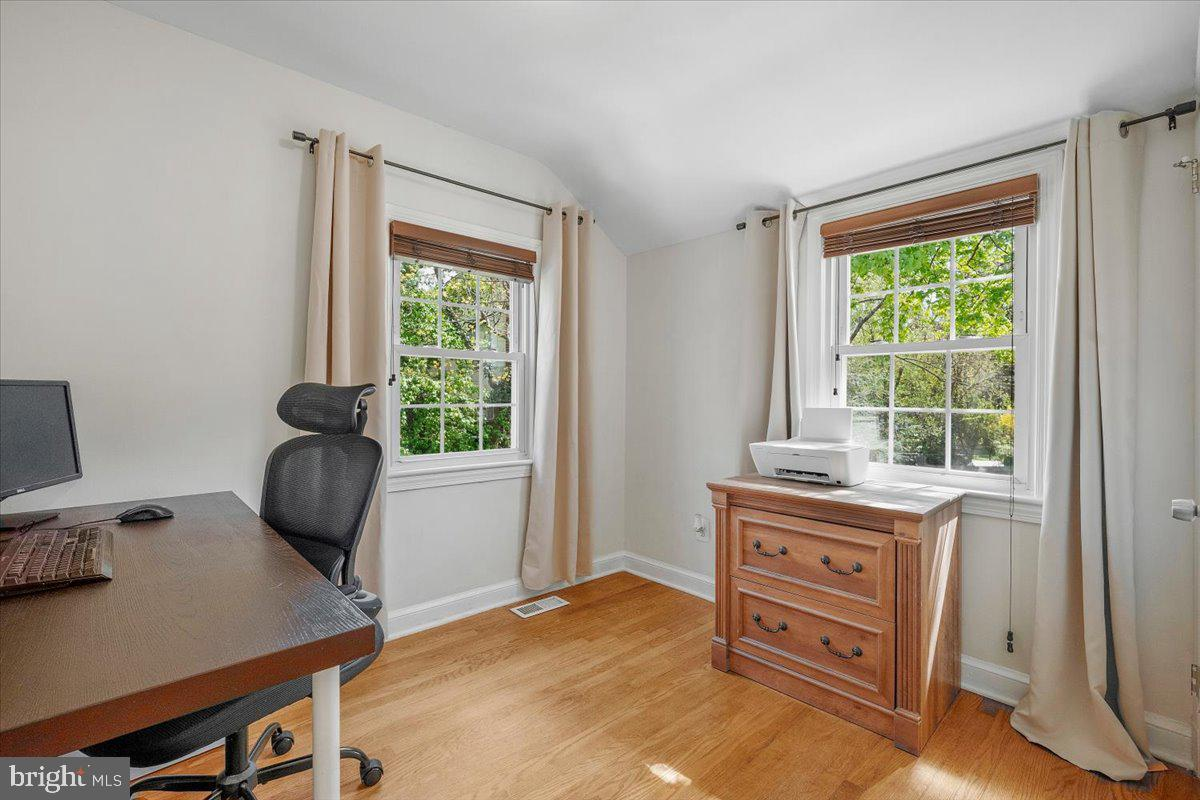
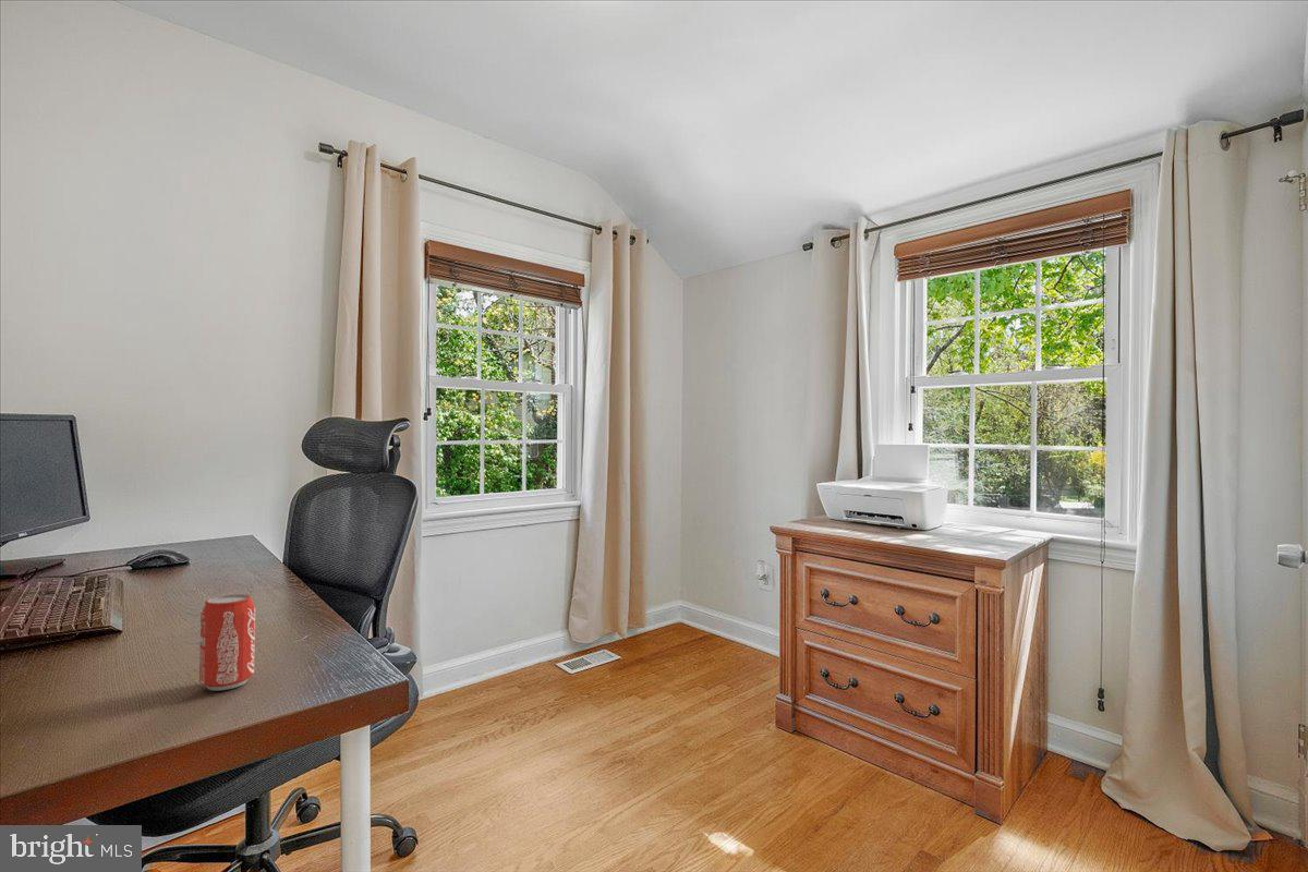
+ beverage can [198,593,256,692]
